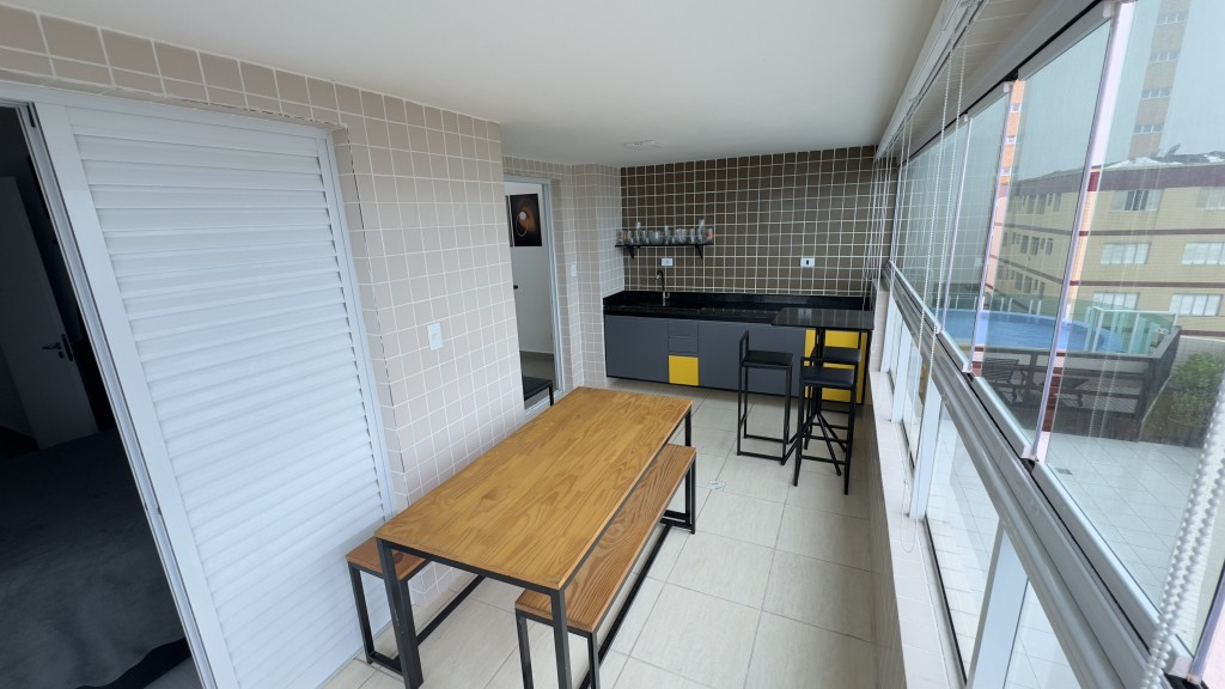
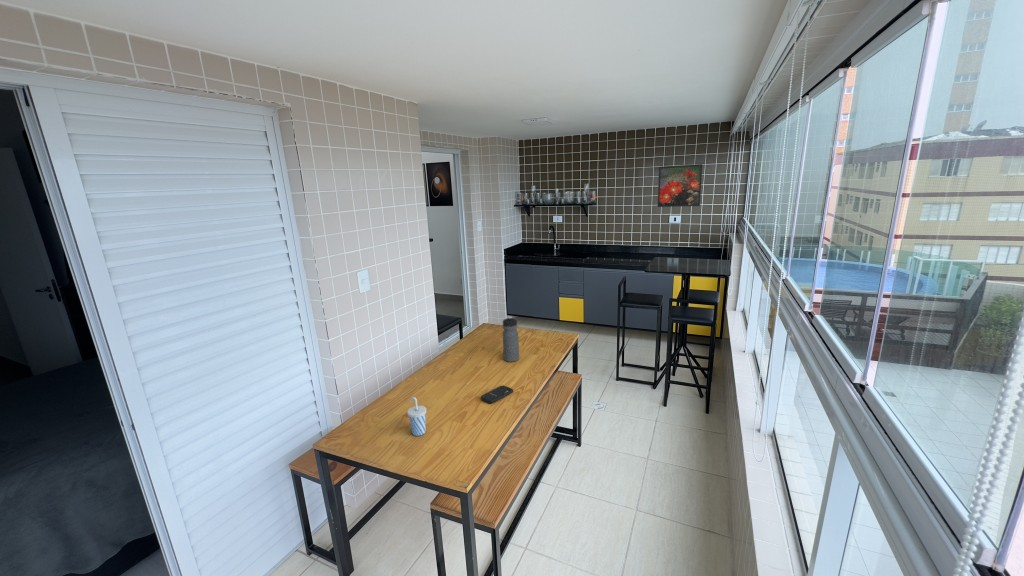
+ smartphone [480,385,514,404]
+ water bottle [501,315,520,363]
+ cup [406,396,427,437]
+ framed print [657,163,703,208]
